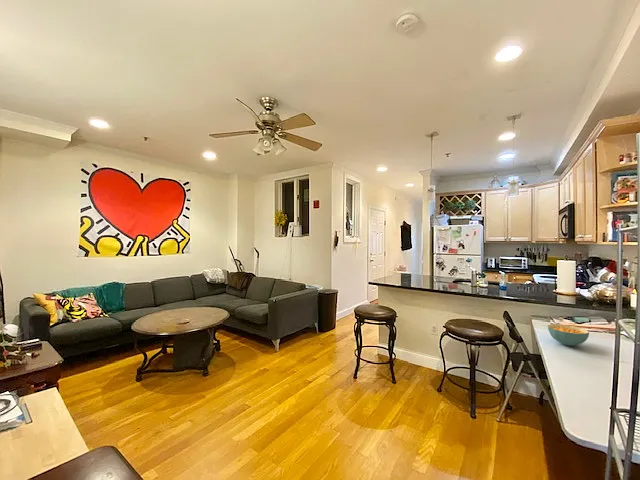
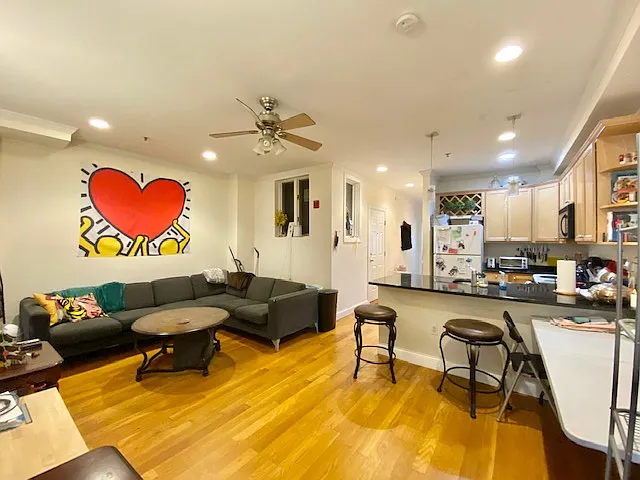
- cereal bowl [547,323,590,347]
